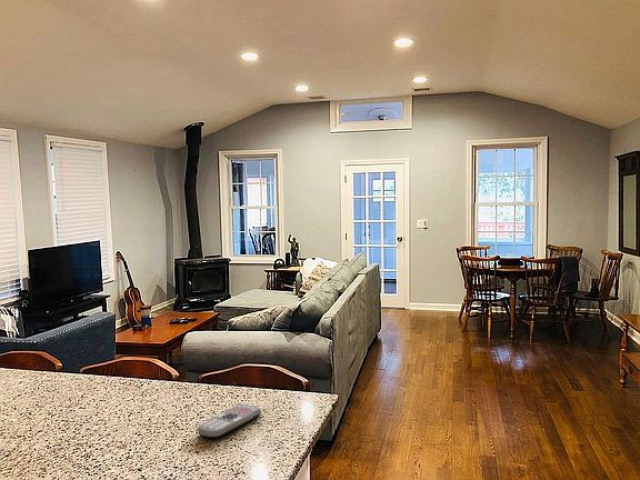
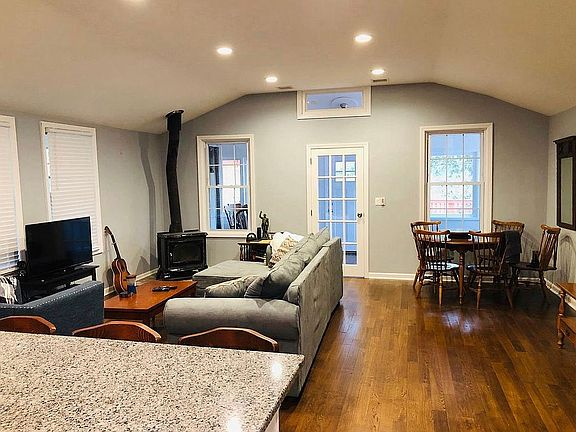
- remote control [197,403,262,439]
